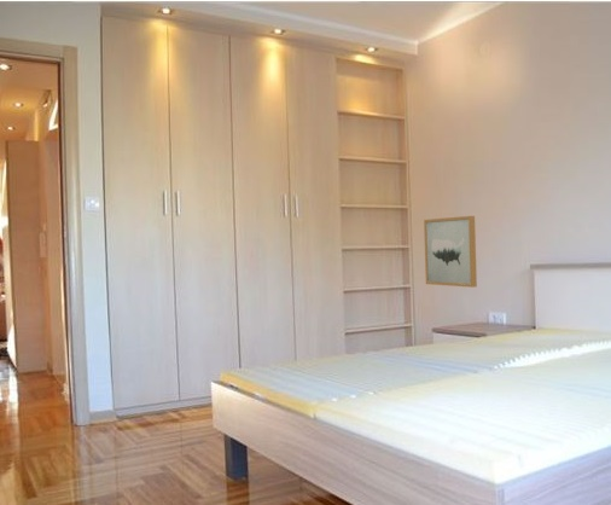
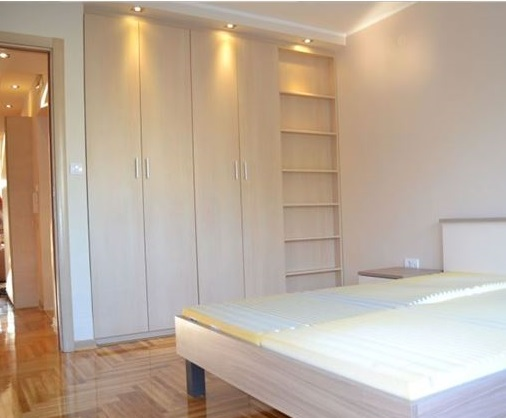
- wall art [423,215,478,289]
